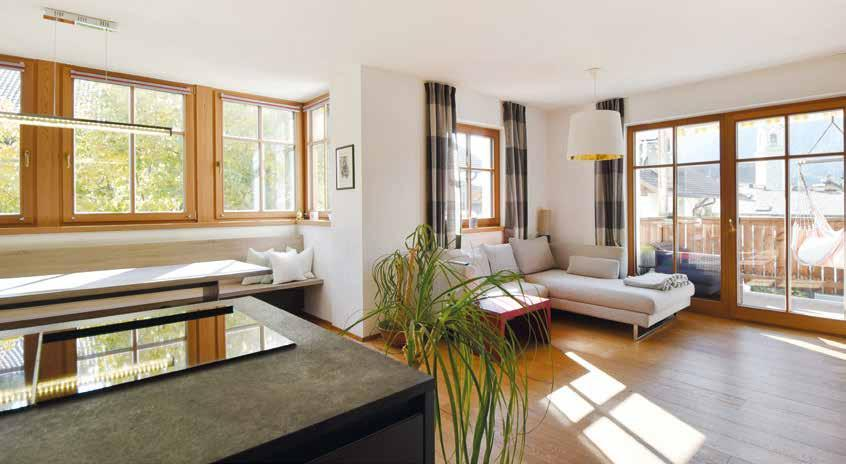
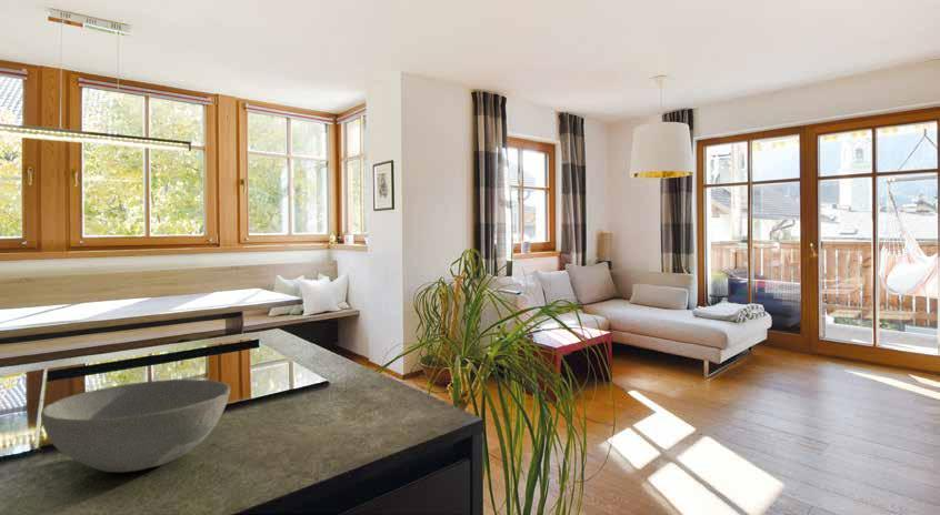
+ bowl [40,378,231,473]
